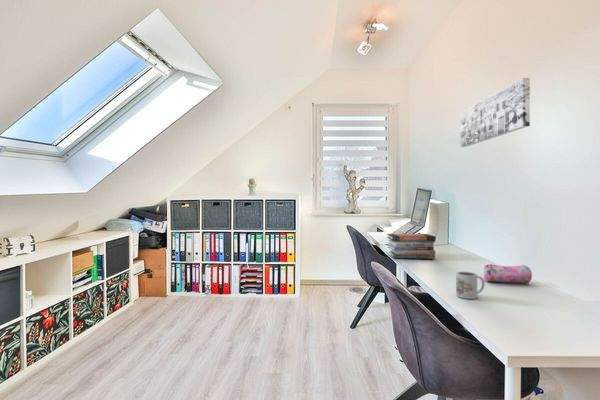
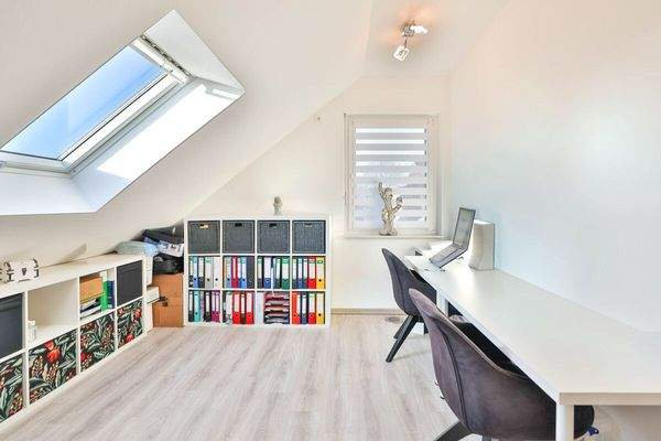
- book stack [386,233,437,260]
- wall art [460,77,531,148]
- pencil case [483,263,533,284]
- mug [455,271,485,300]
